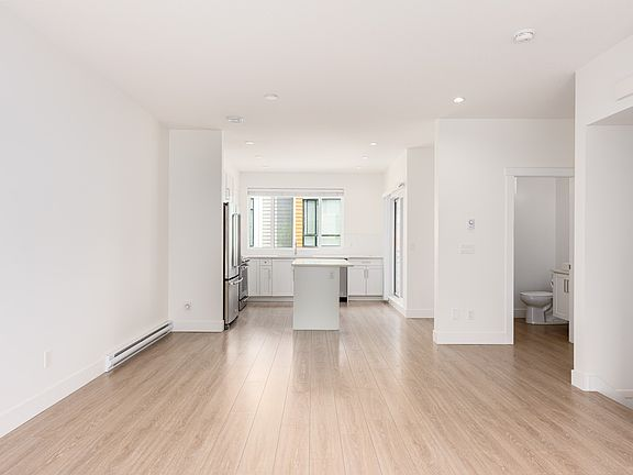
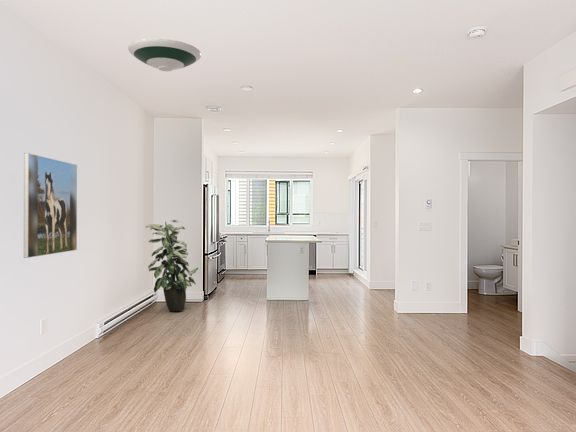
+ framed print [23,152,78,259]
+ indoor plant [144,219,199,313]
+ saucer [127,38,202,72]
